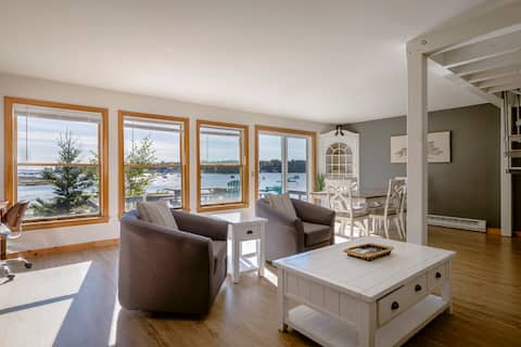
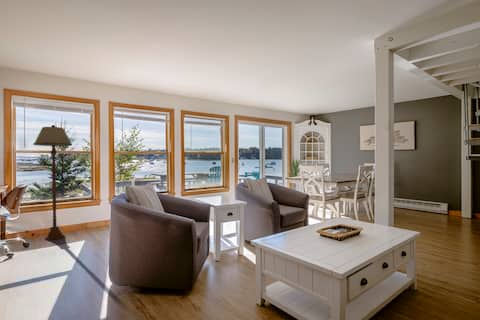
+ floor lamp [32,124,73,241]
